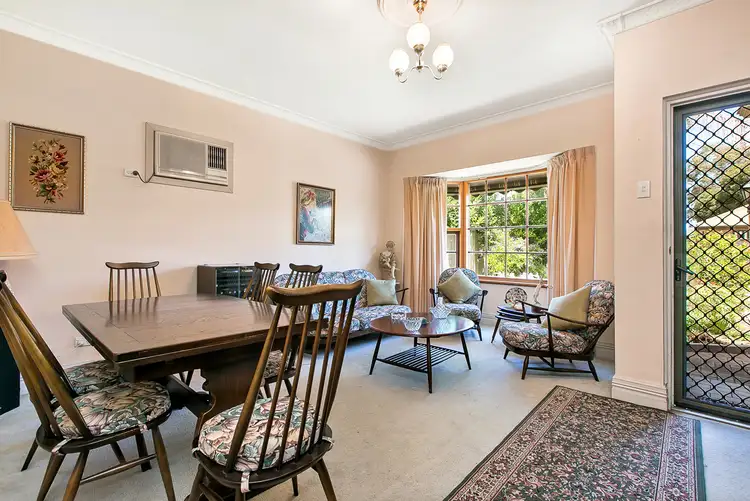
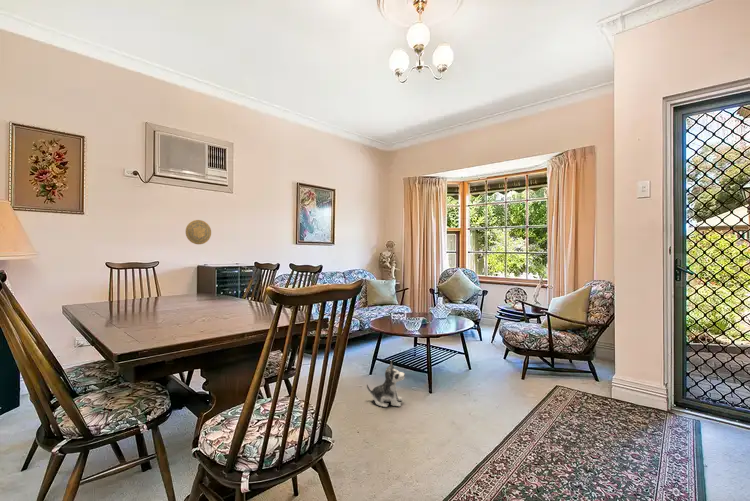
+ decorative plate [185,219,212,245]
+ plush toy [366,360,406,408]
